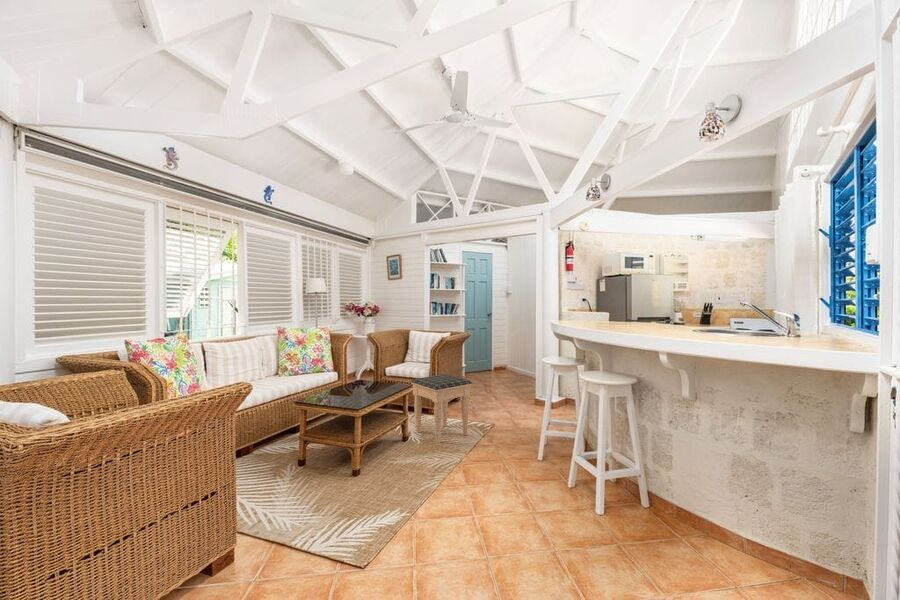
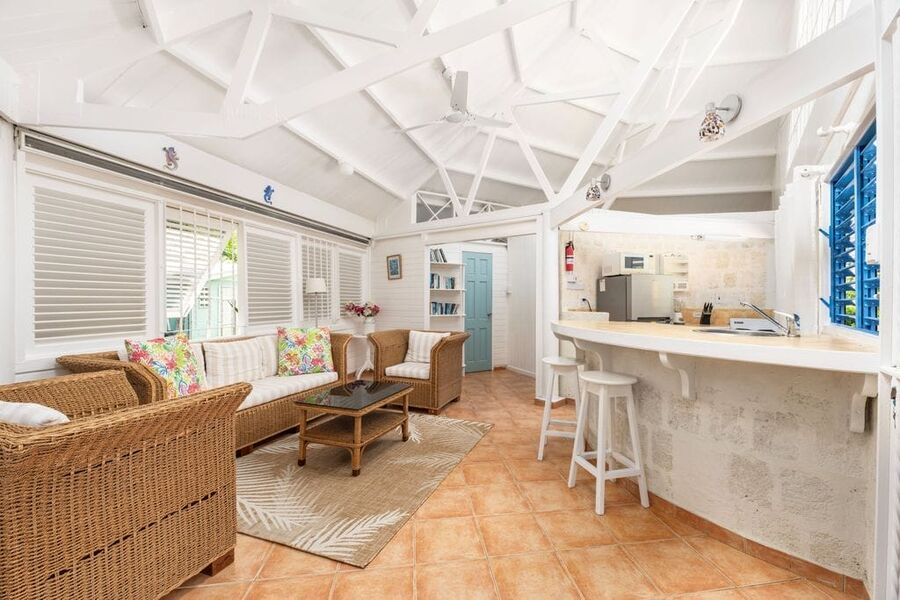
- footstool [410,373,473,444]
